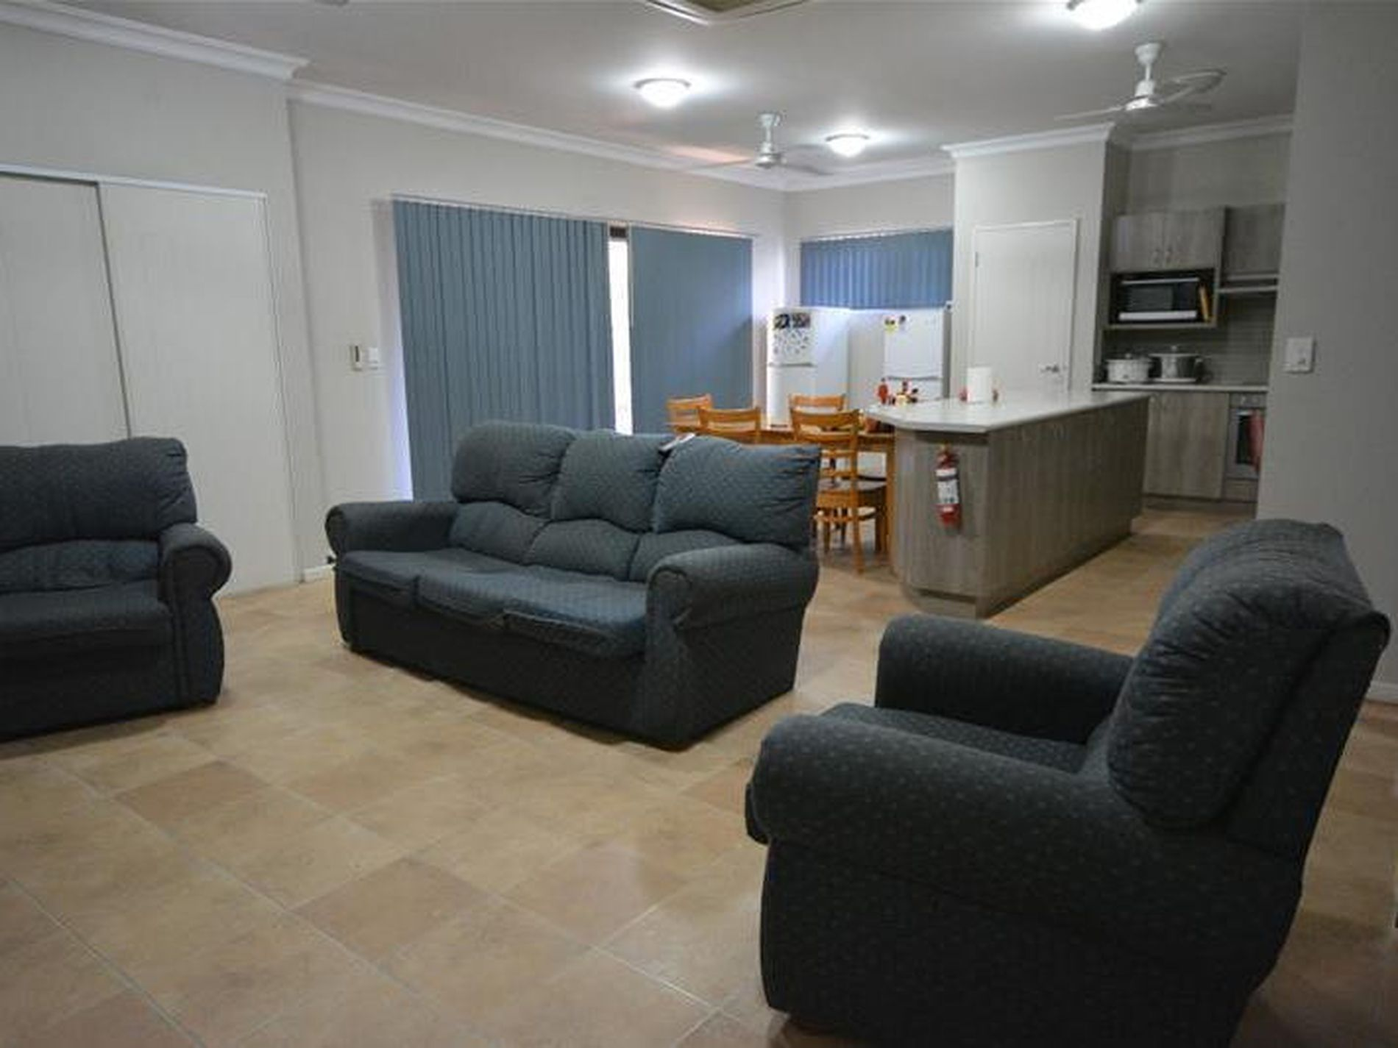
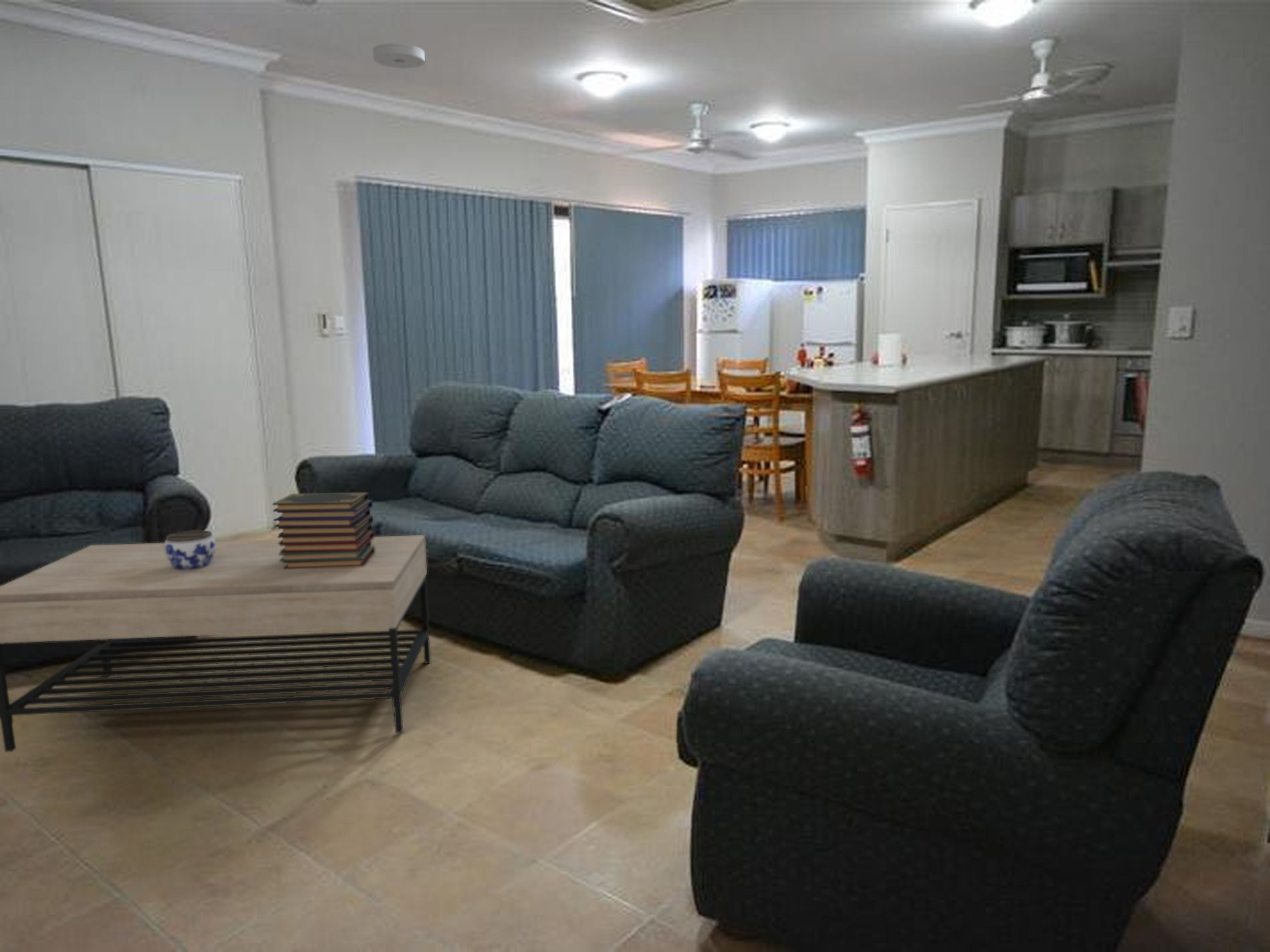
+ book stack [272,492,375,569]
+ coffee table [0,534,431,752]
+ smoke detector [372,42,426,69]
+ jar [164,530,216,570]
